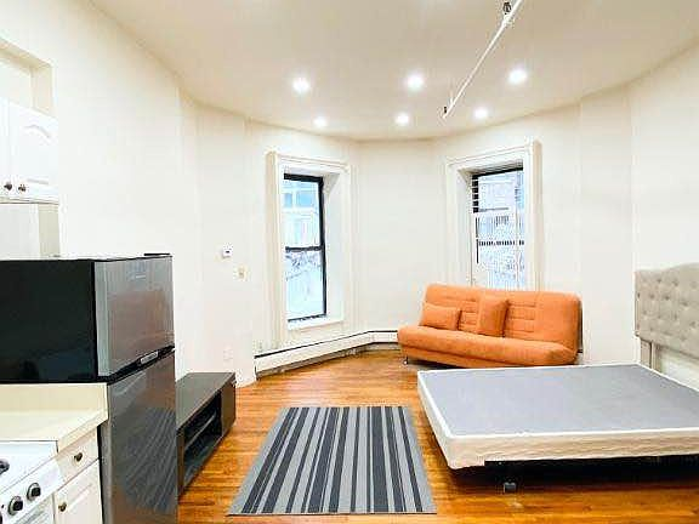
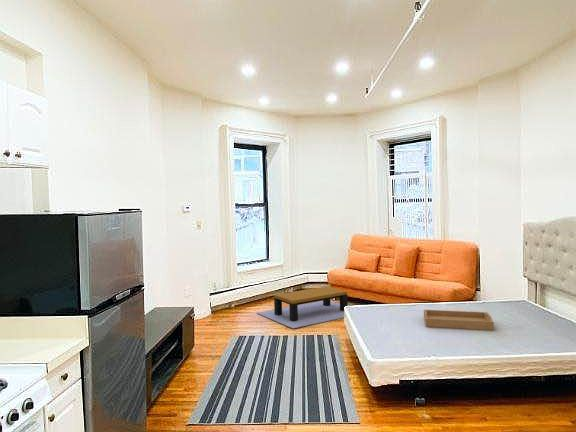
+ serving tray [423,309,495,331]
+ coffee table [256,286,349,330]
